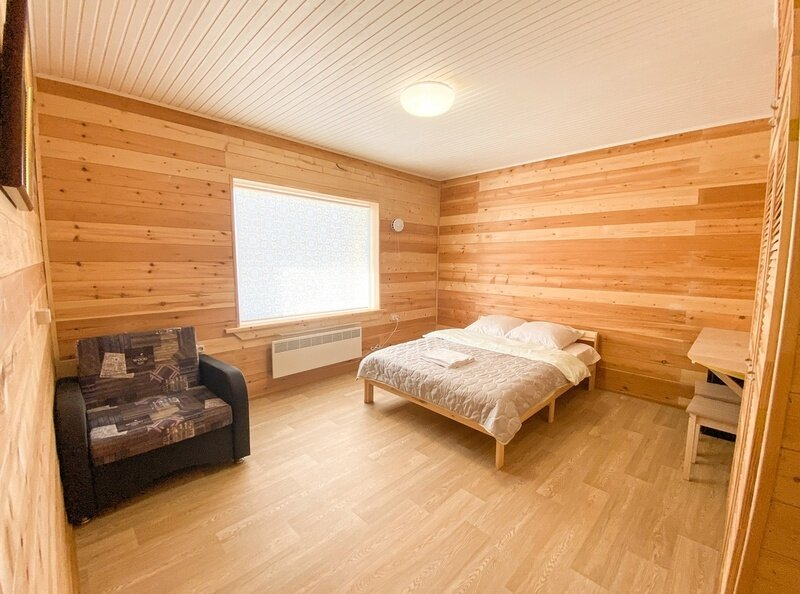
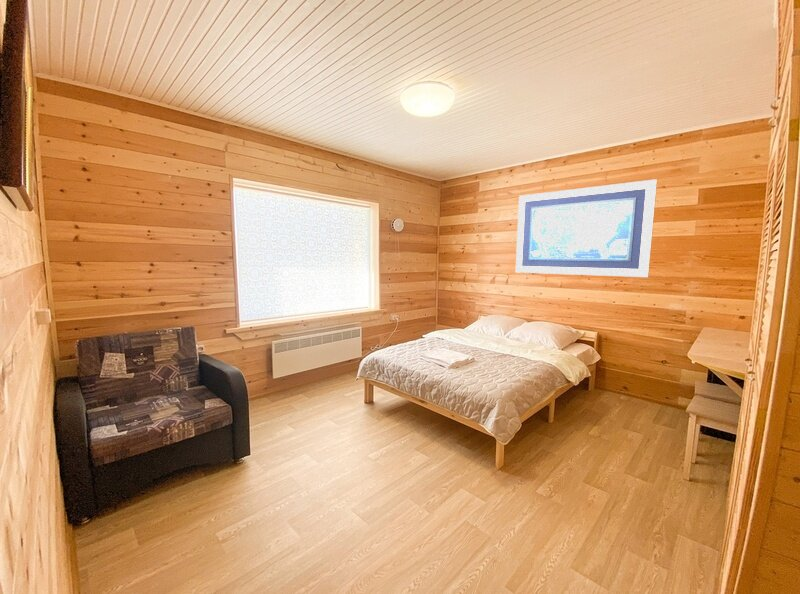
+ wall art [515,178,658,278]
